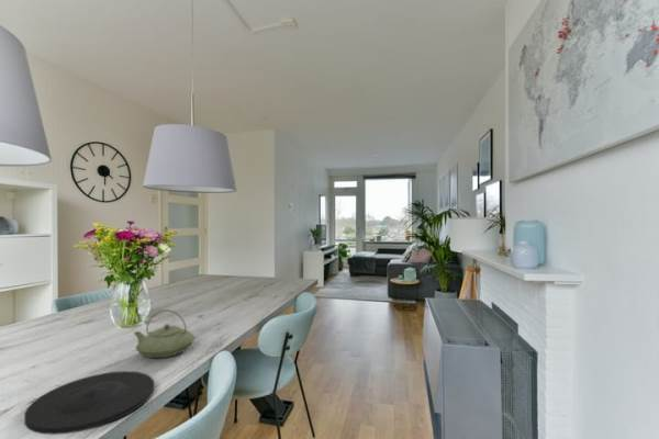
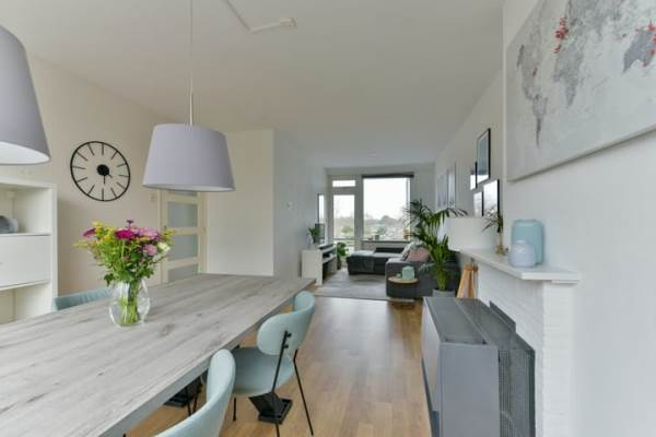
- teapot [133,308,196,359]
- plate [23,370,155,436]
